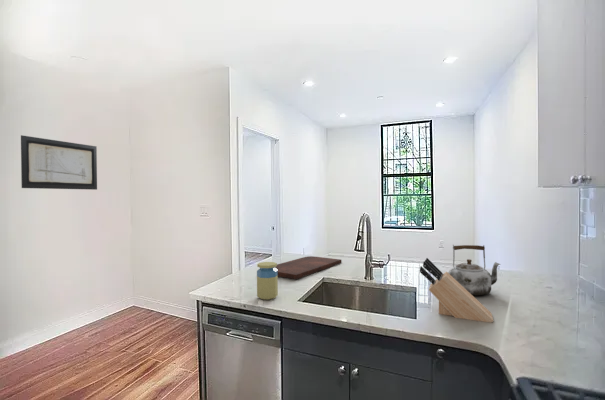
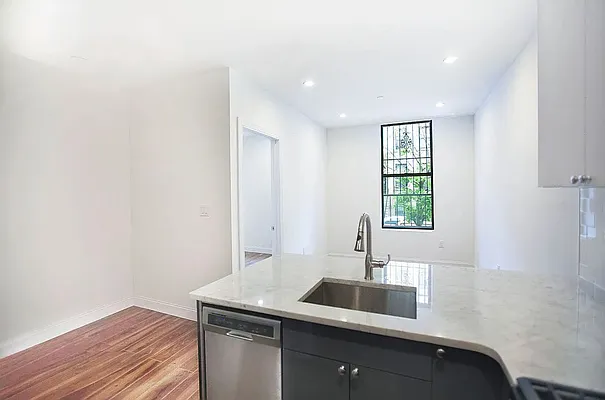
- kettle [448,244,502,296]
- knife block [419,257,494,323]
- cutting board [274,255,343,280]
- wall art [20,134,98,191]
- jar [256,261,279,301]
